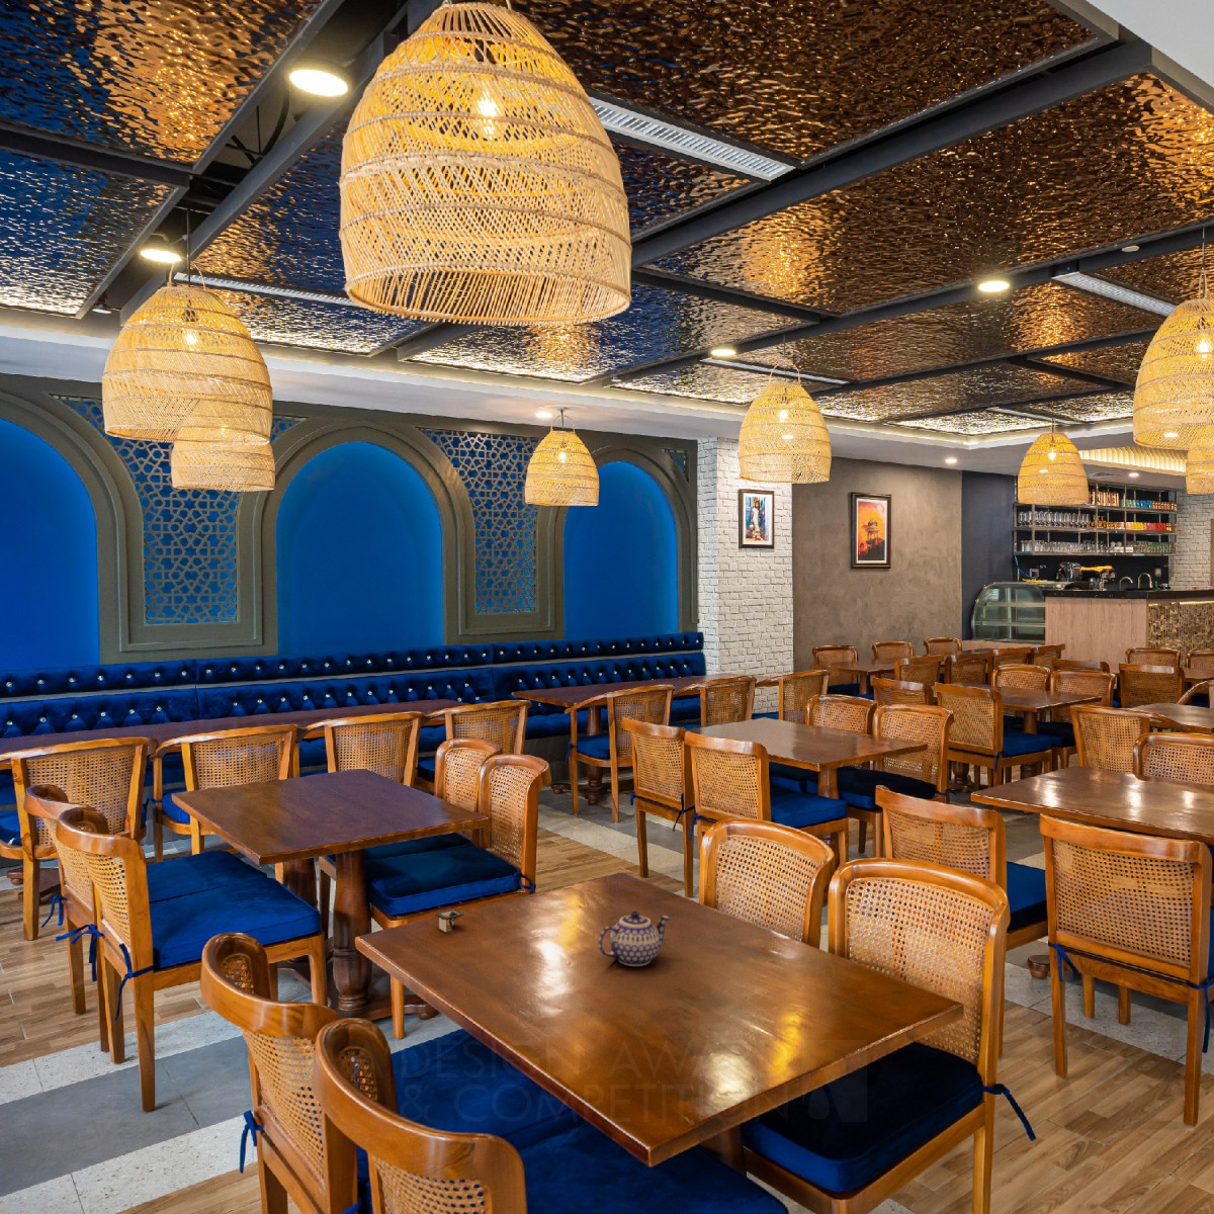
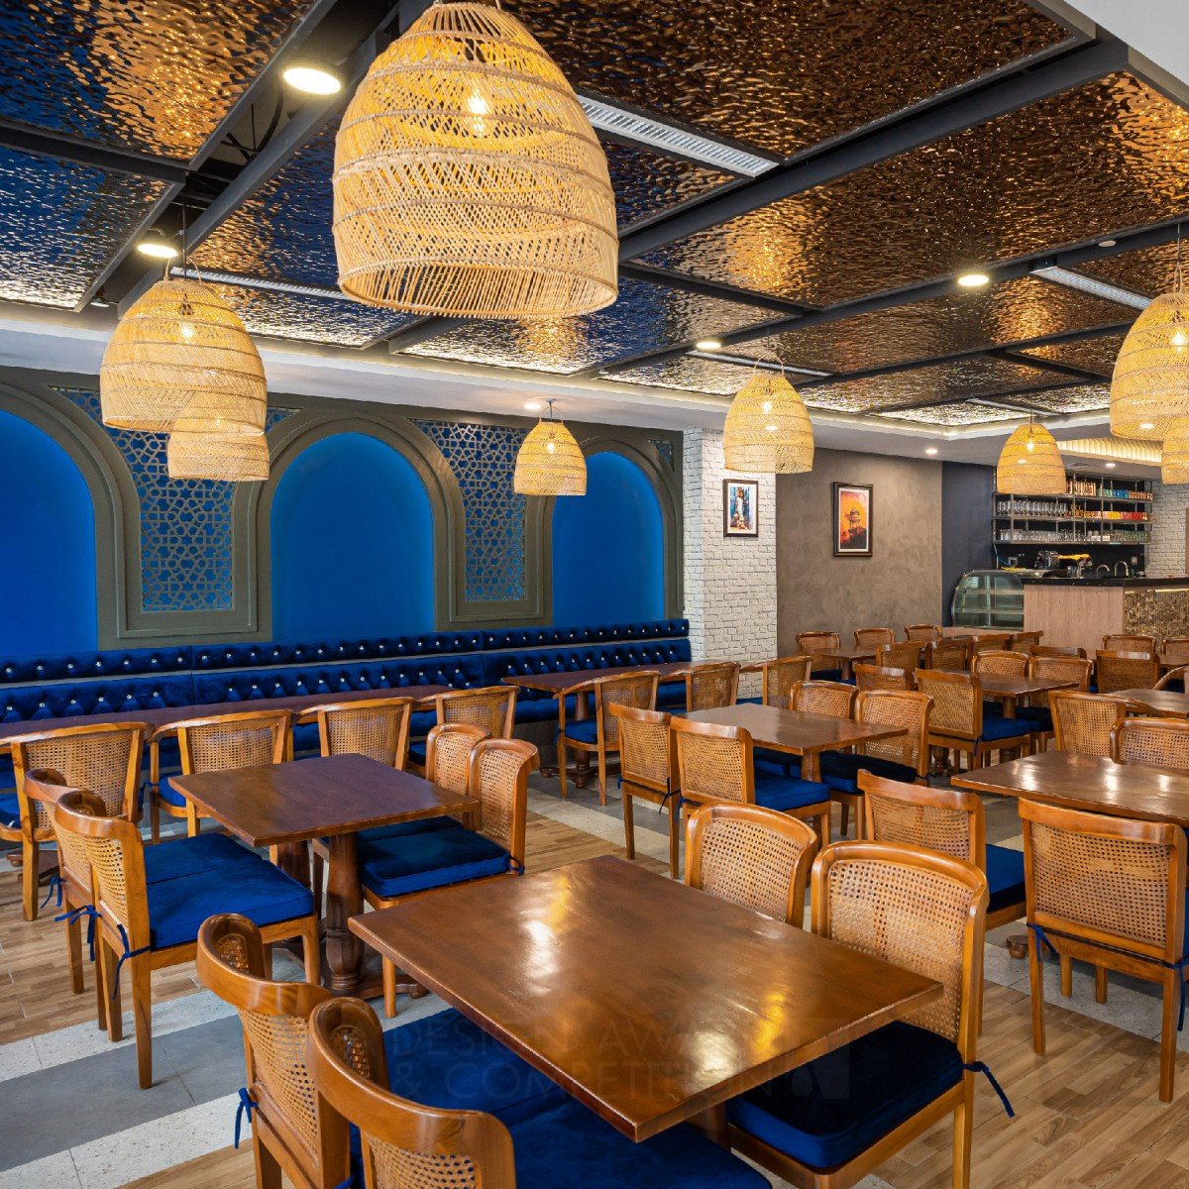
- architectural model [434,908,465,933]
- teapot [597,910,670,967]
